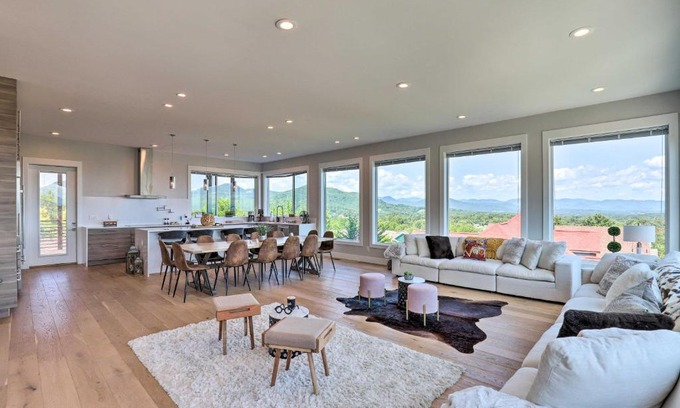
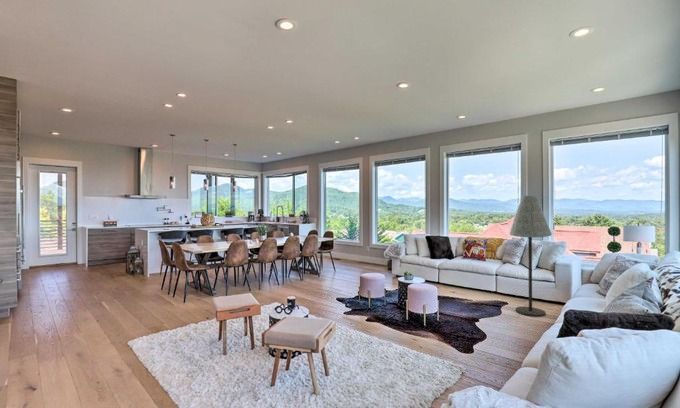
+ floor lamp [508,195,553,318]
